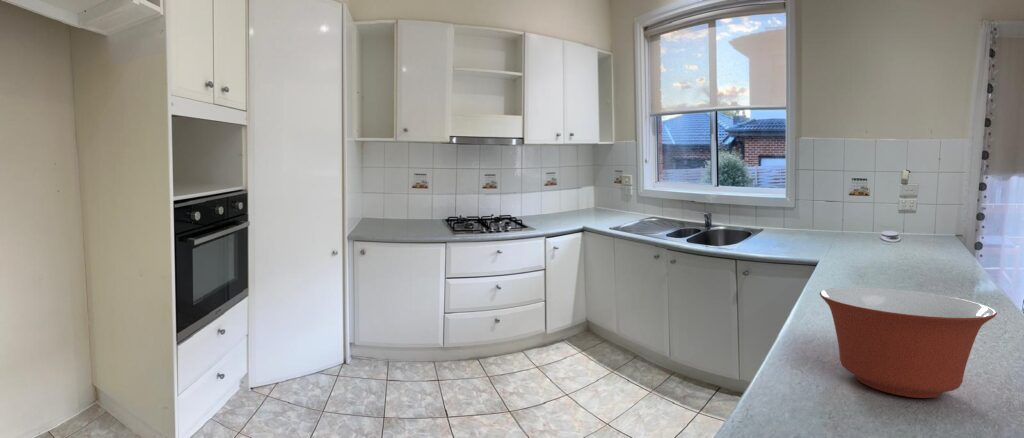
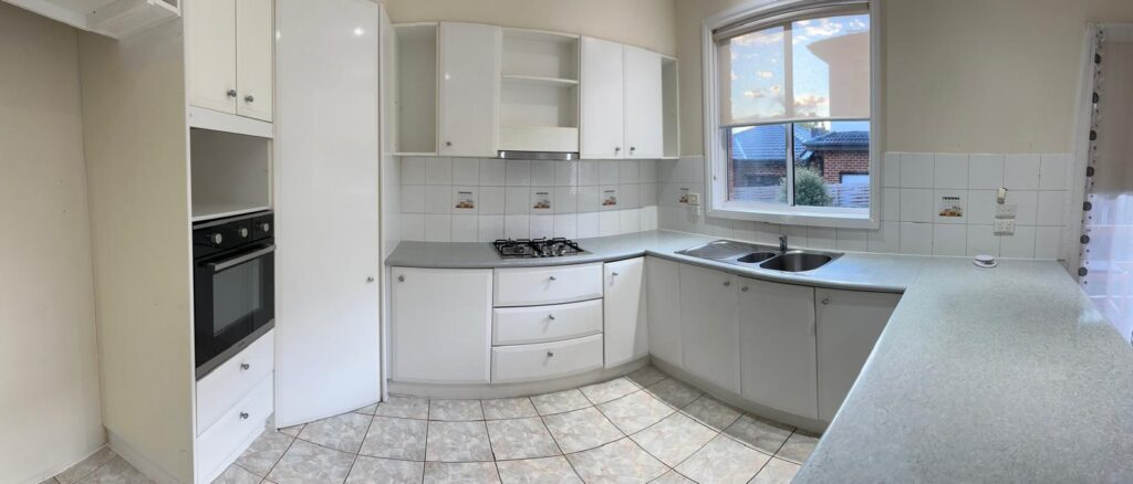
- mixing bowl [819,286,998,399]
